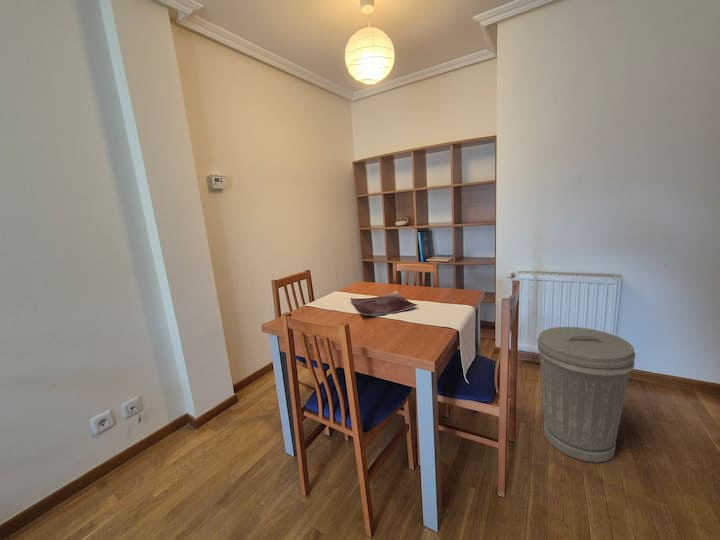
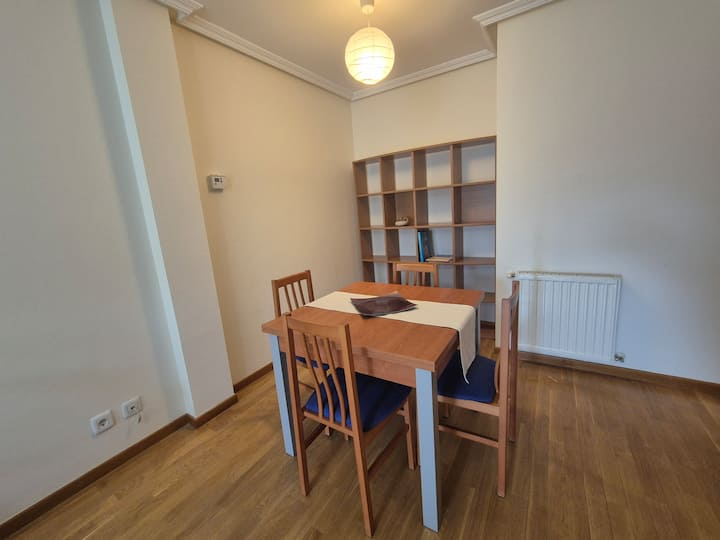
- trash can [536,326,636,464]
